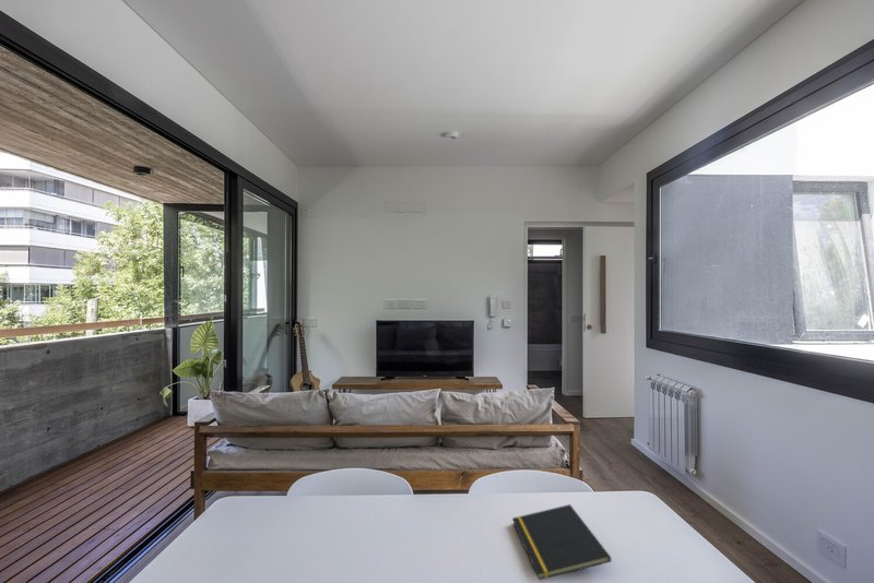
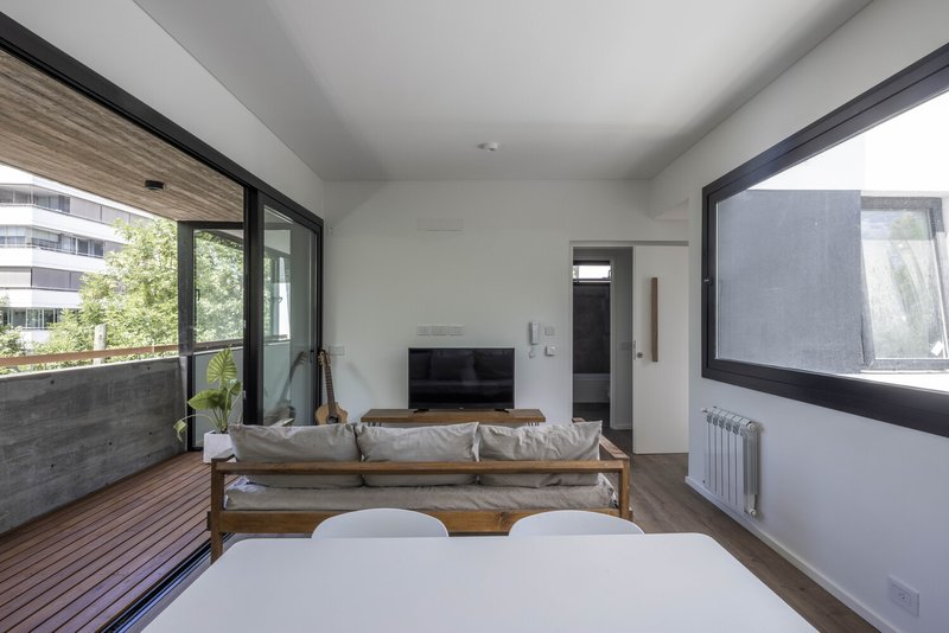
- notepad [511,503,612,581]
